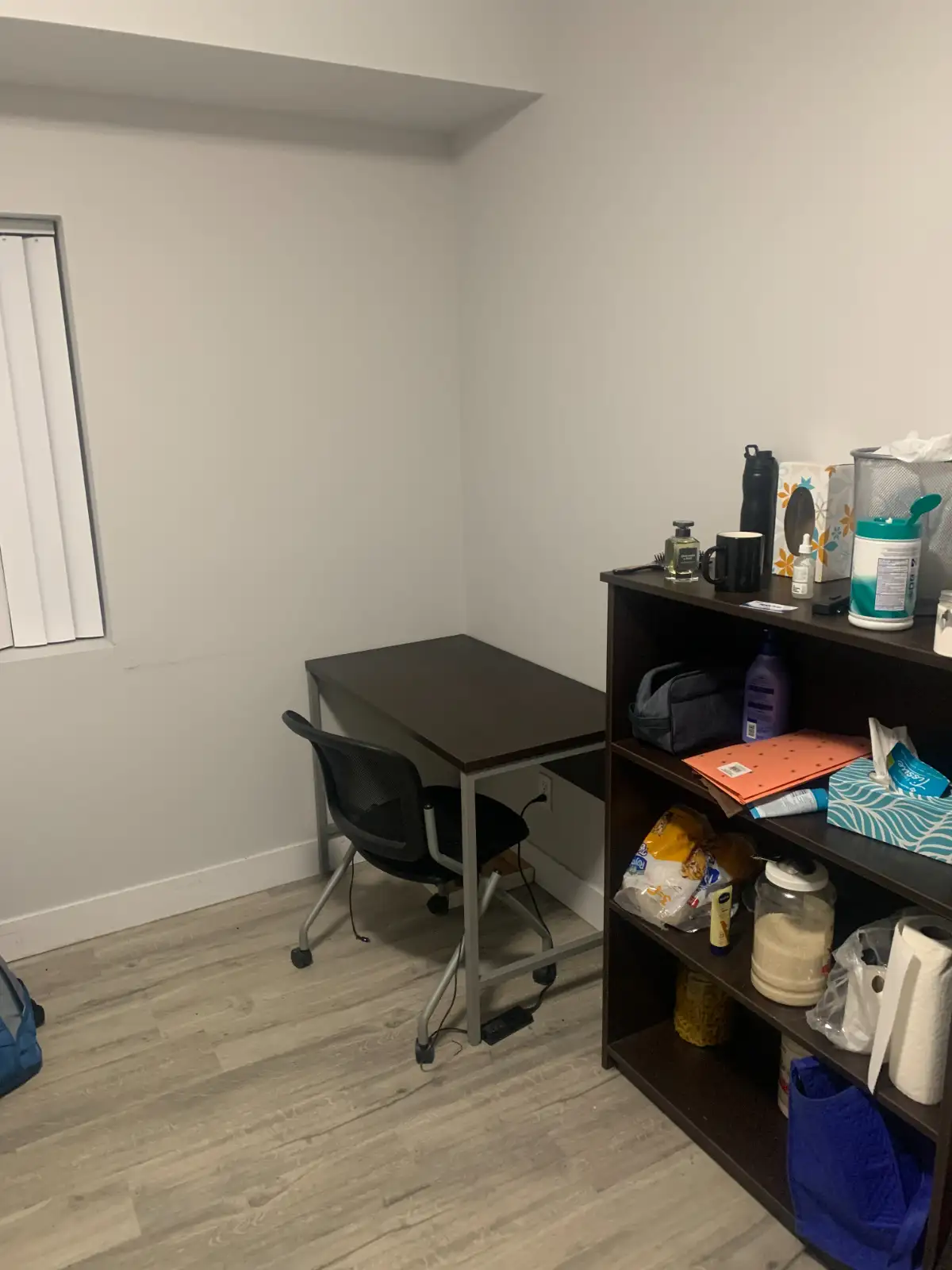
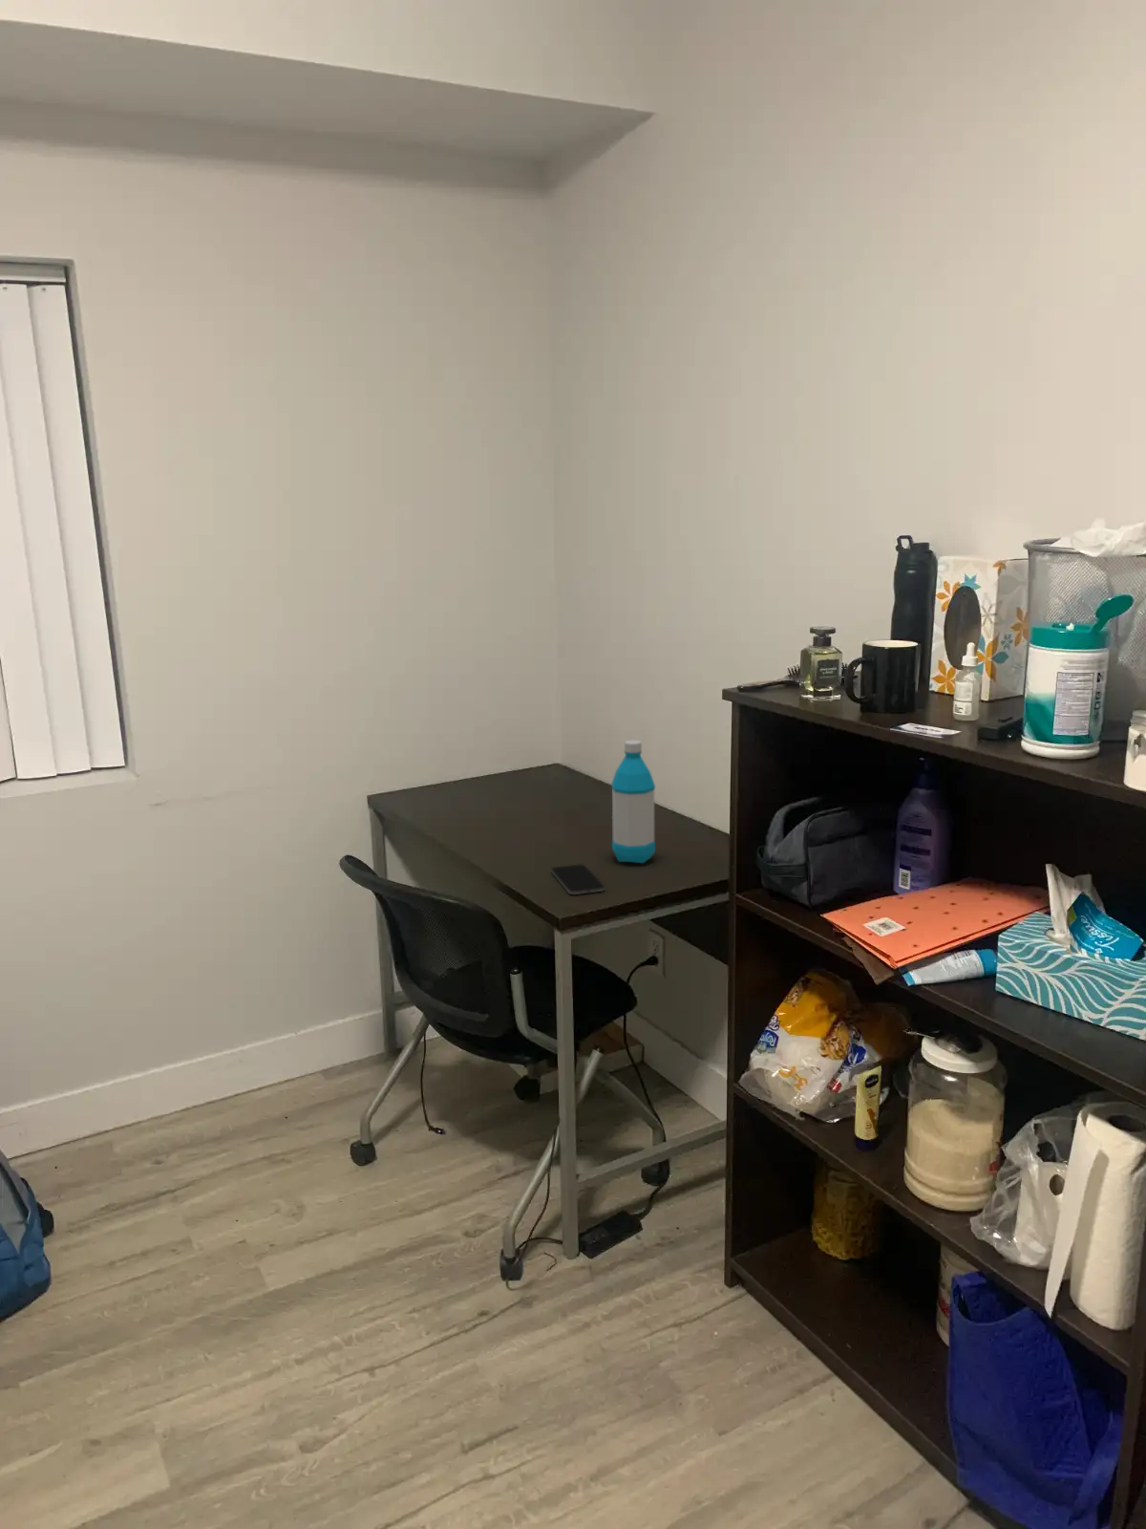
+ water bottle [610,739,656,864]
+ smartphone [550,864,606,896]
